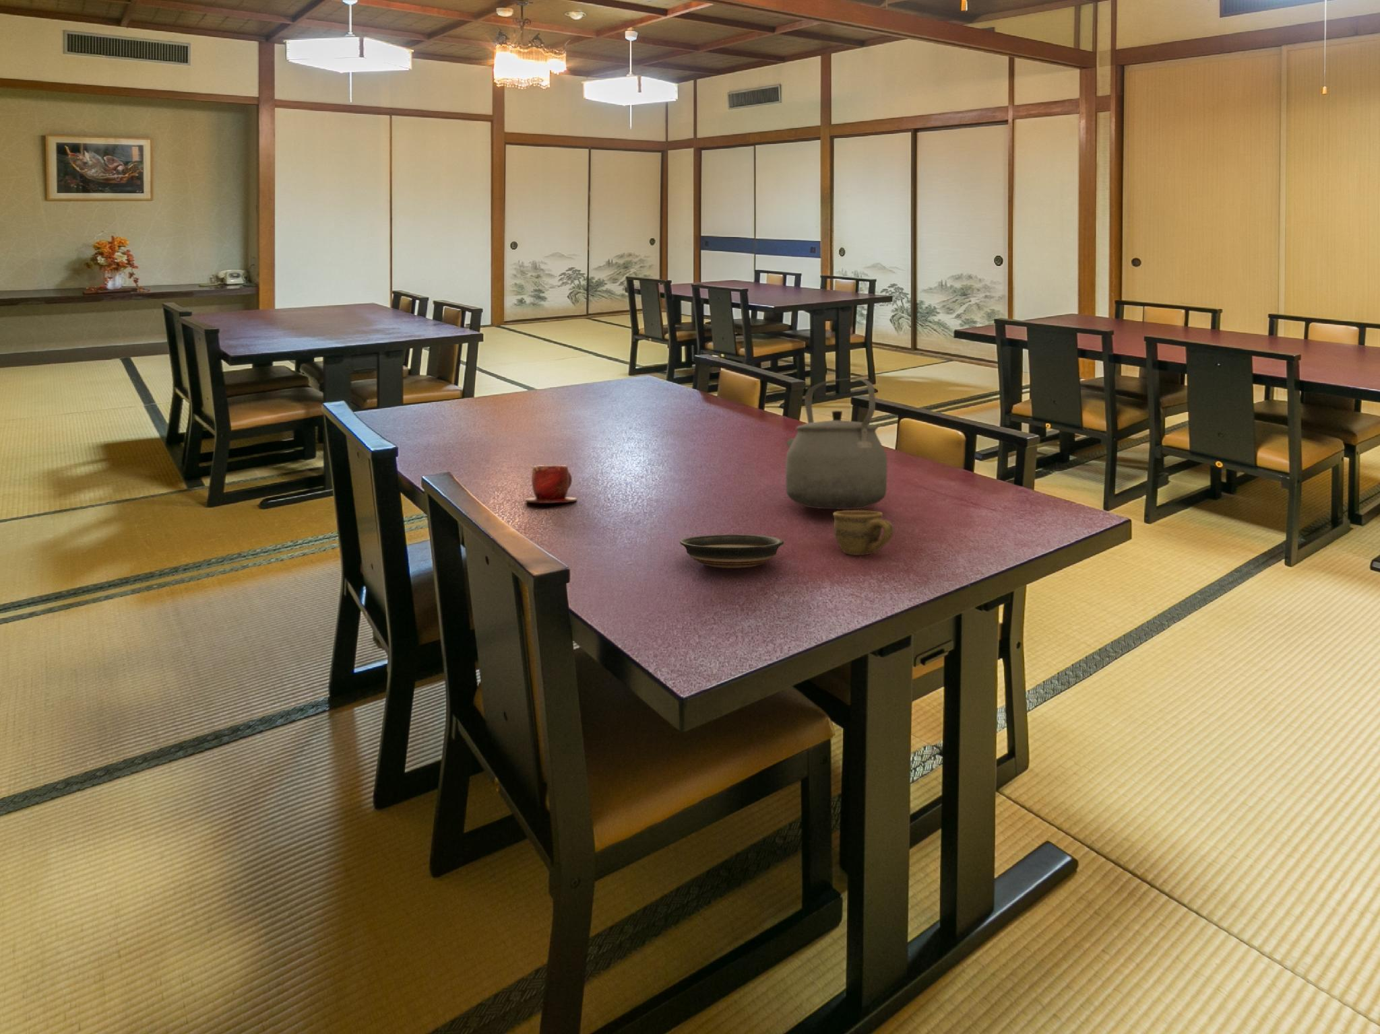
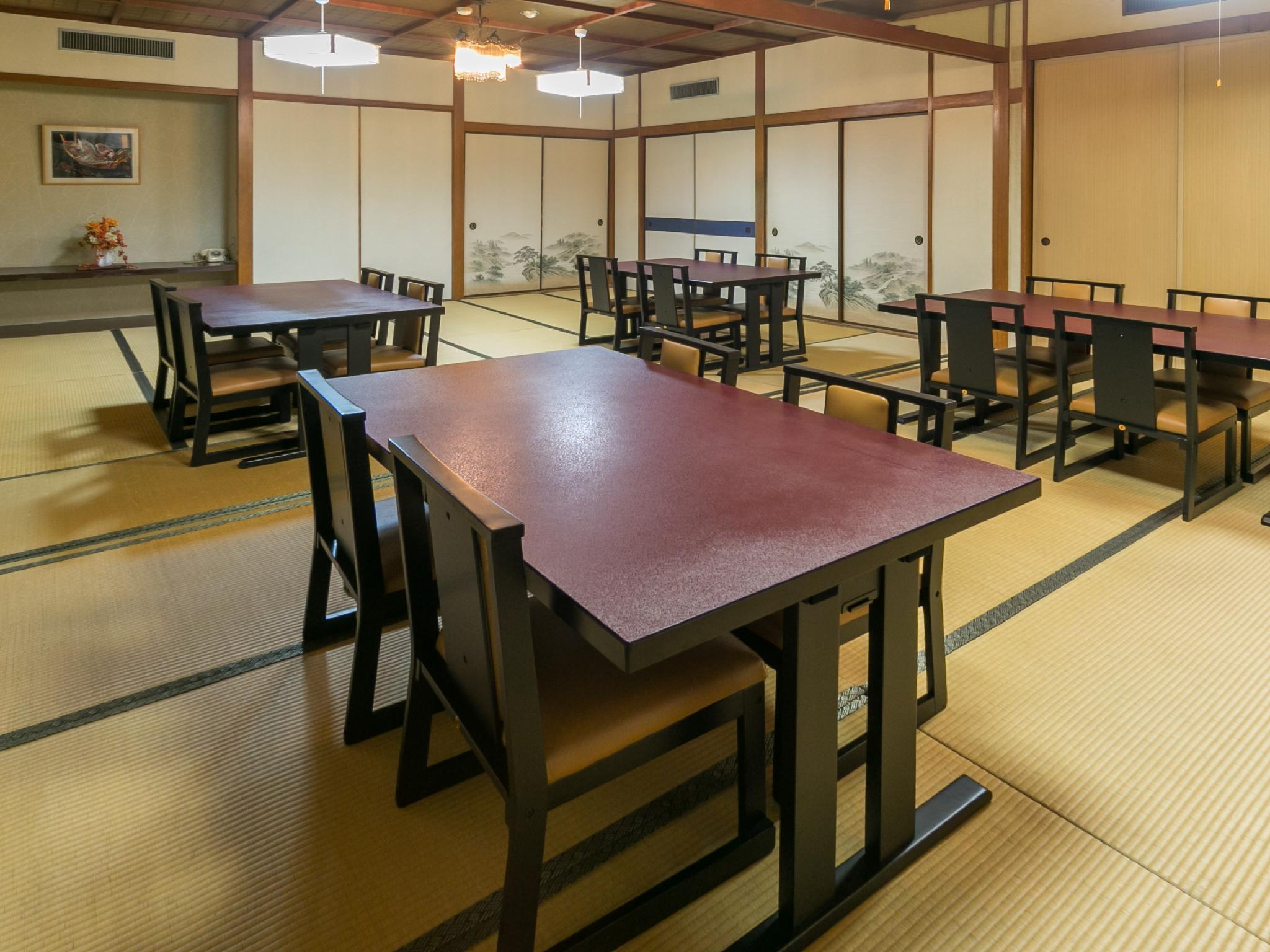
- tea kettle [785,378,888,509]
- cup [832,509,894,556]
- teacup [524,465,577,504]
- saucer [679,533,785,569]
